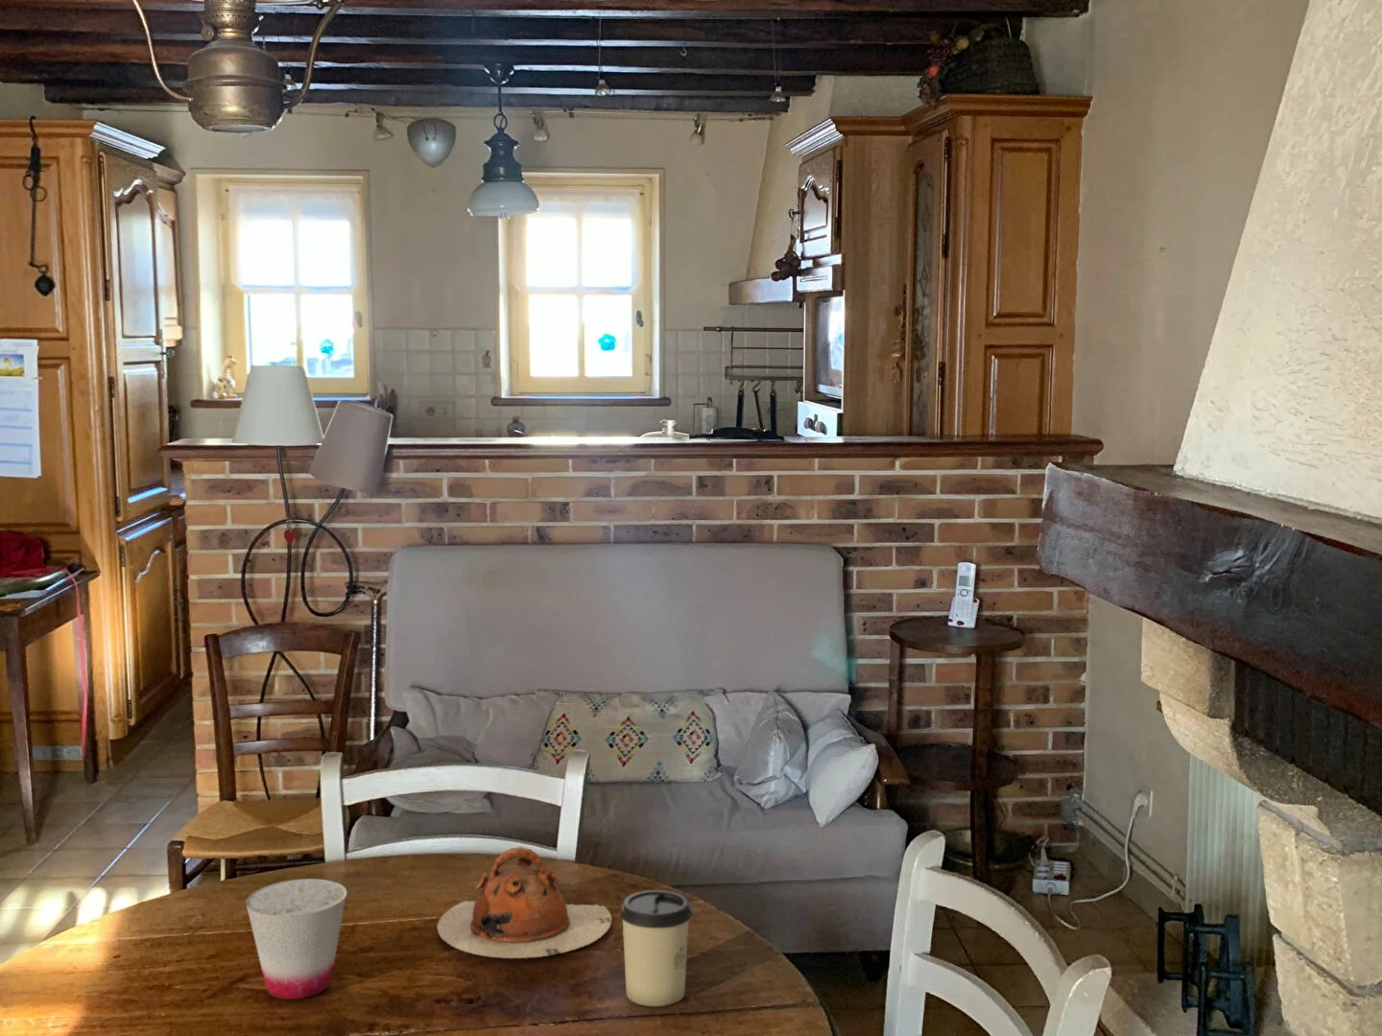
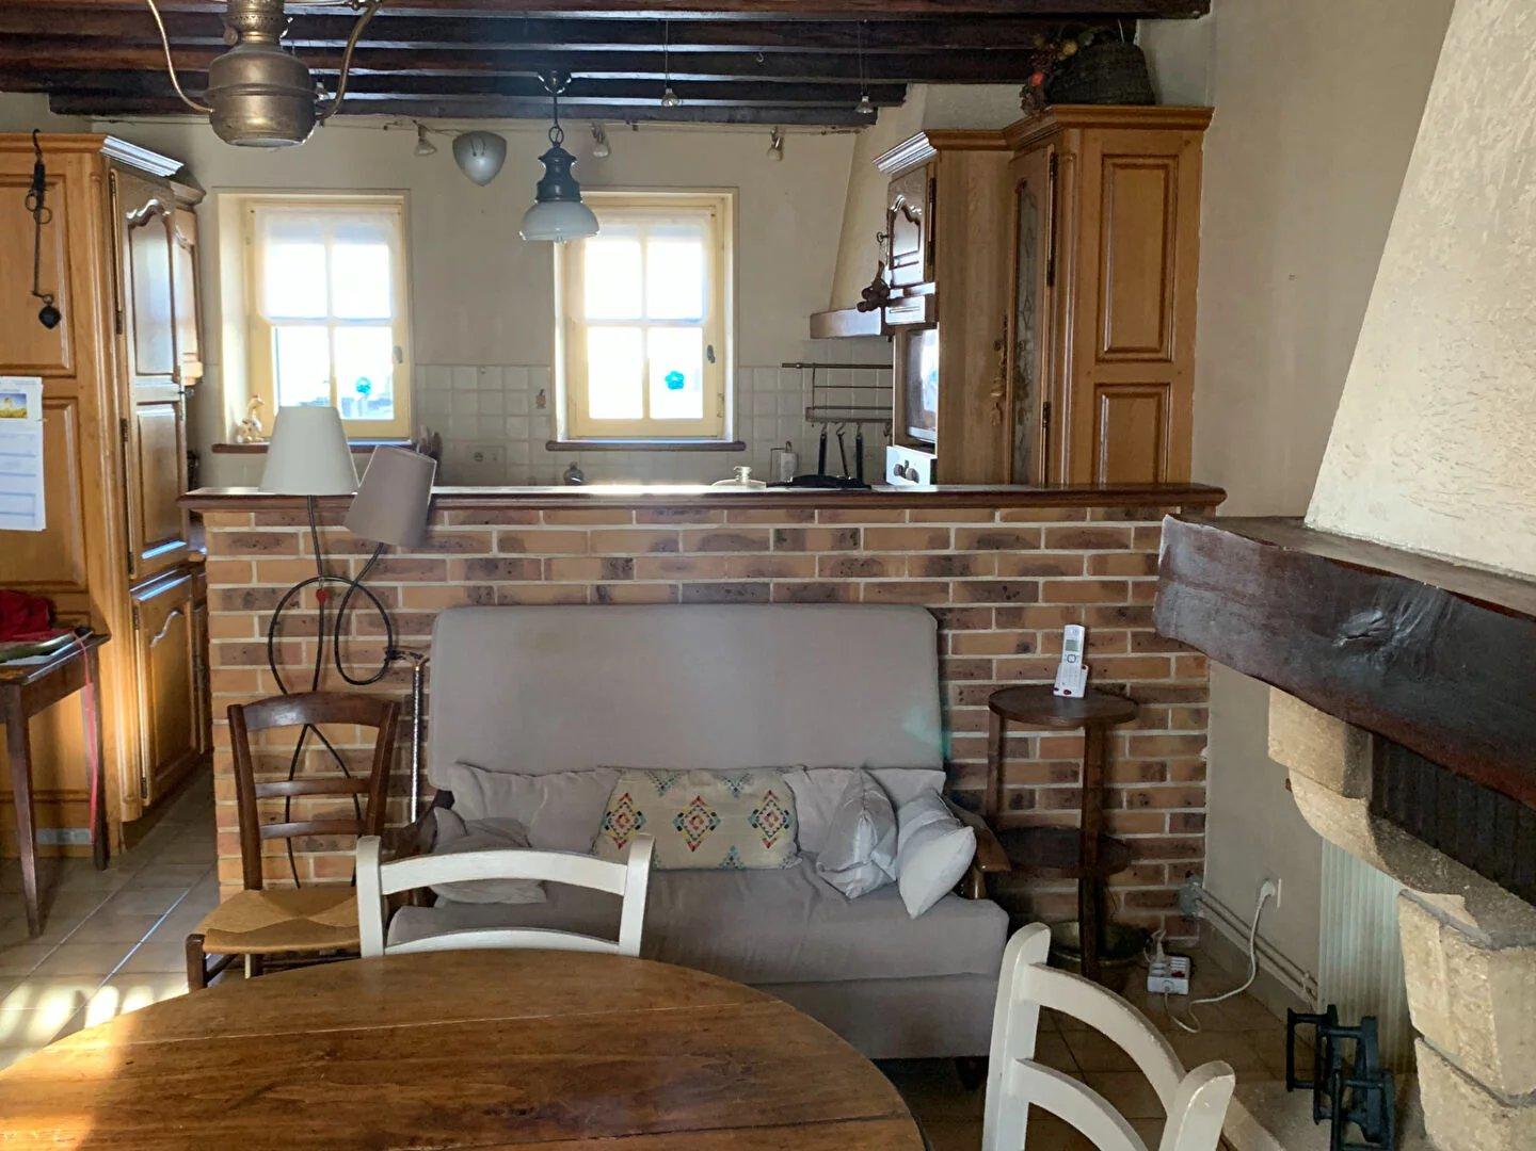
- cup [245,878,347,1000]
- teapot [436,846,613,959]
- cup [619,889,693,1008]
